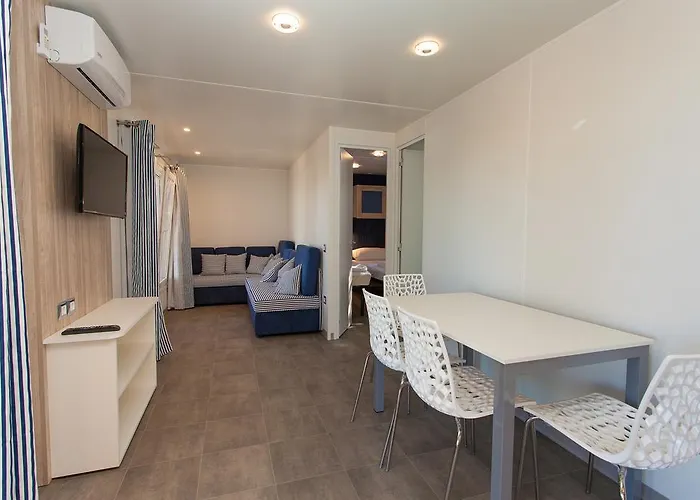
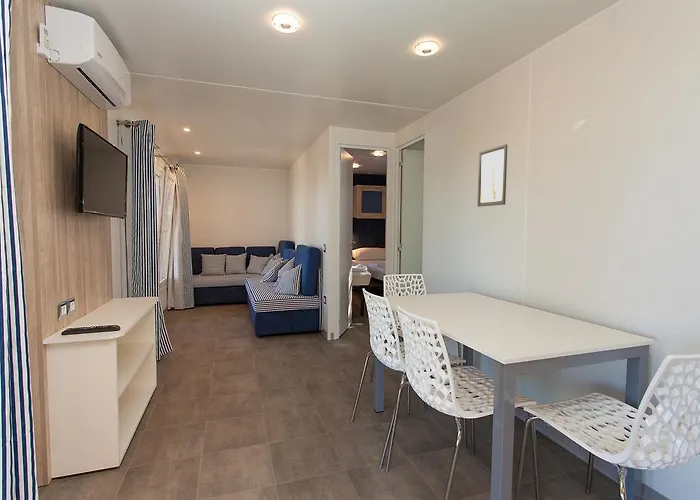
+ wall art [476,143,508,208]
